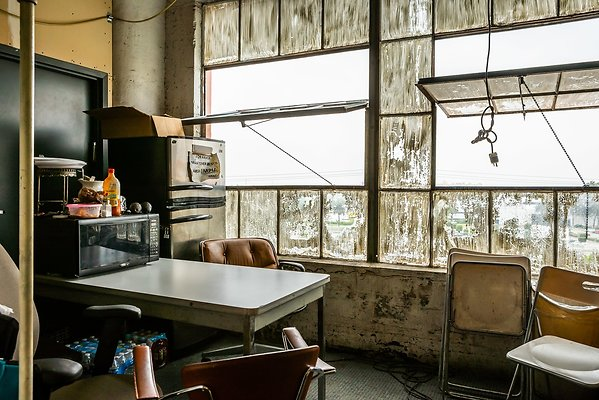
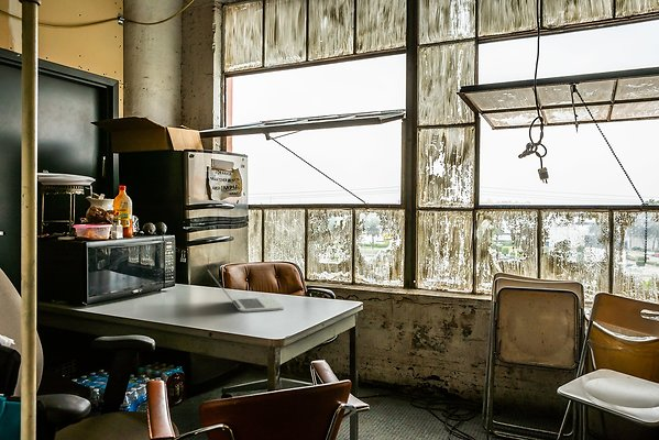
+ laptop [207,270,285,312]
